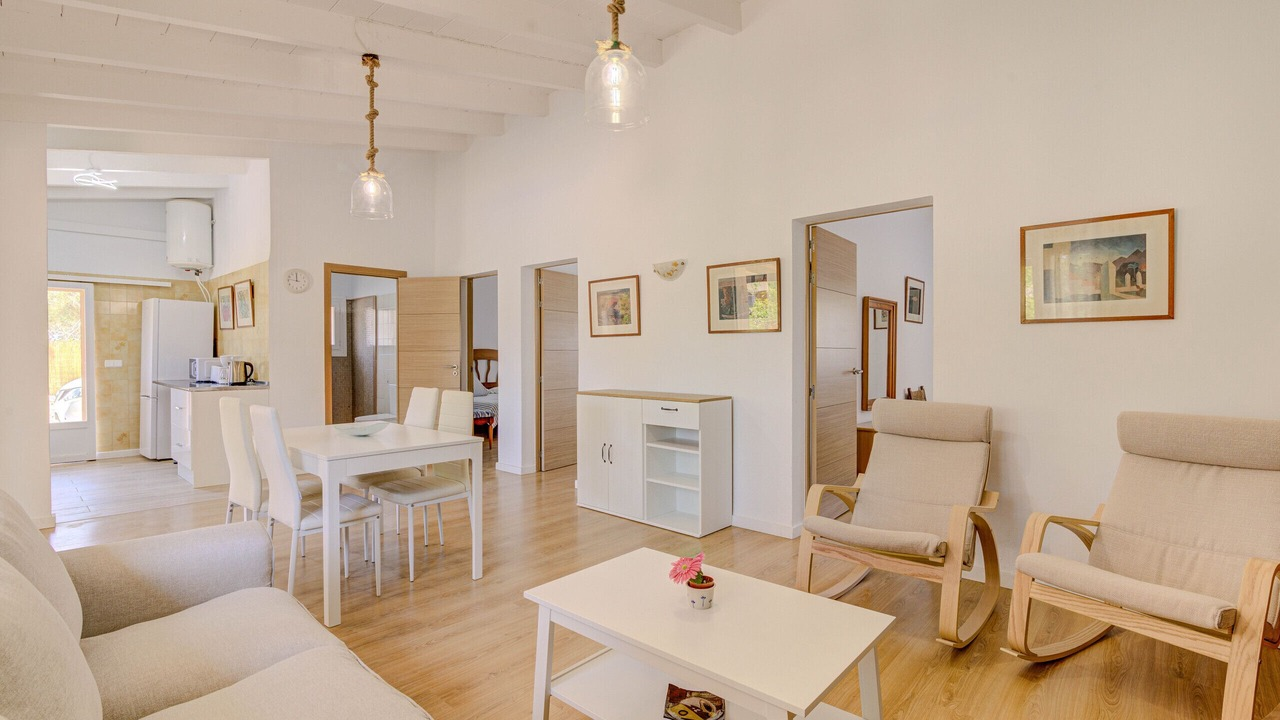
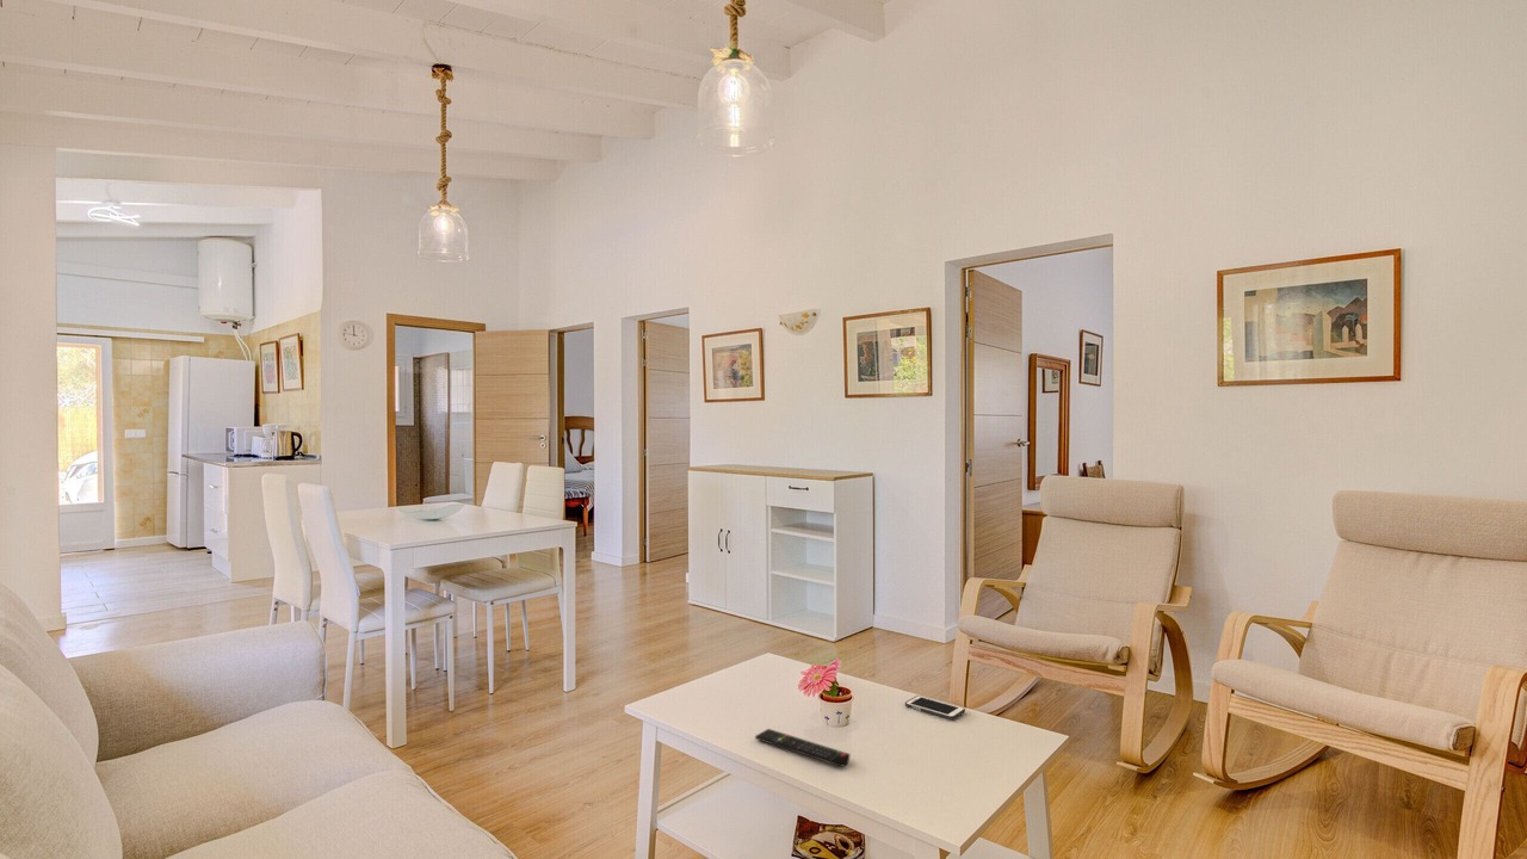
+ remote control [754,728,851,767]
+ cell phone [904,694,966,721]
